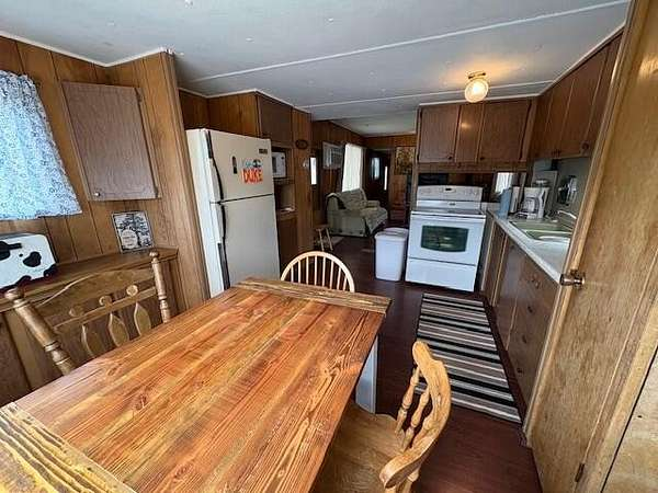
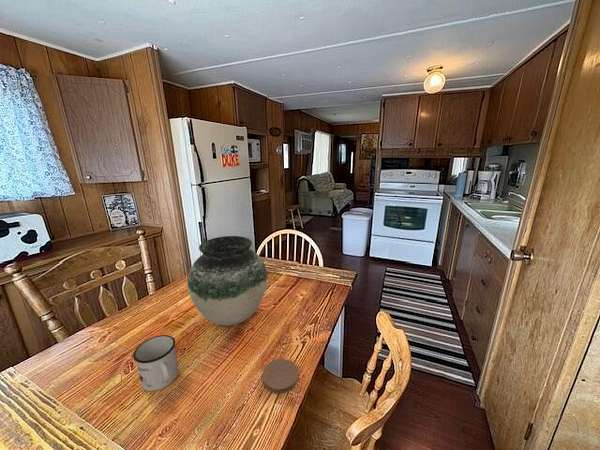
+ mug [132,334,179,392]
+ coaster [261,358,299,394]
+ vase [187,235,268,327]
